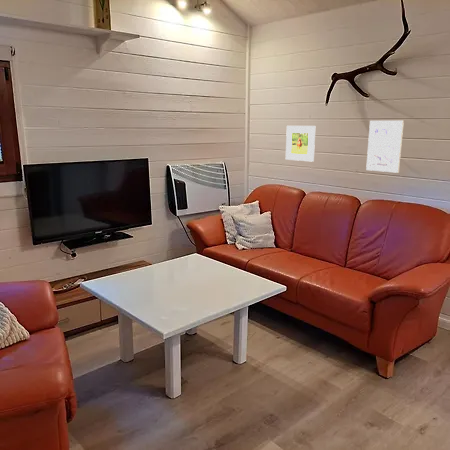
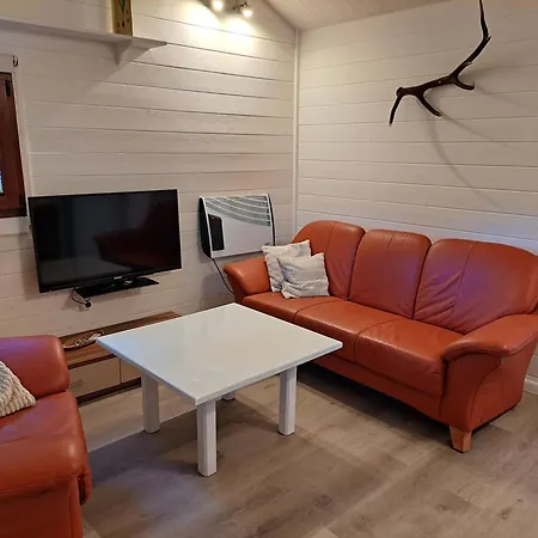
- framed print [285,125,316,163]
- wall art [365,120,405,174]
